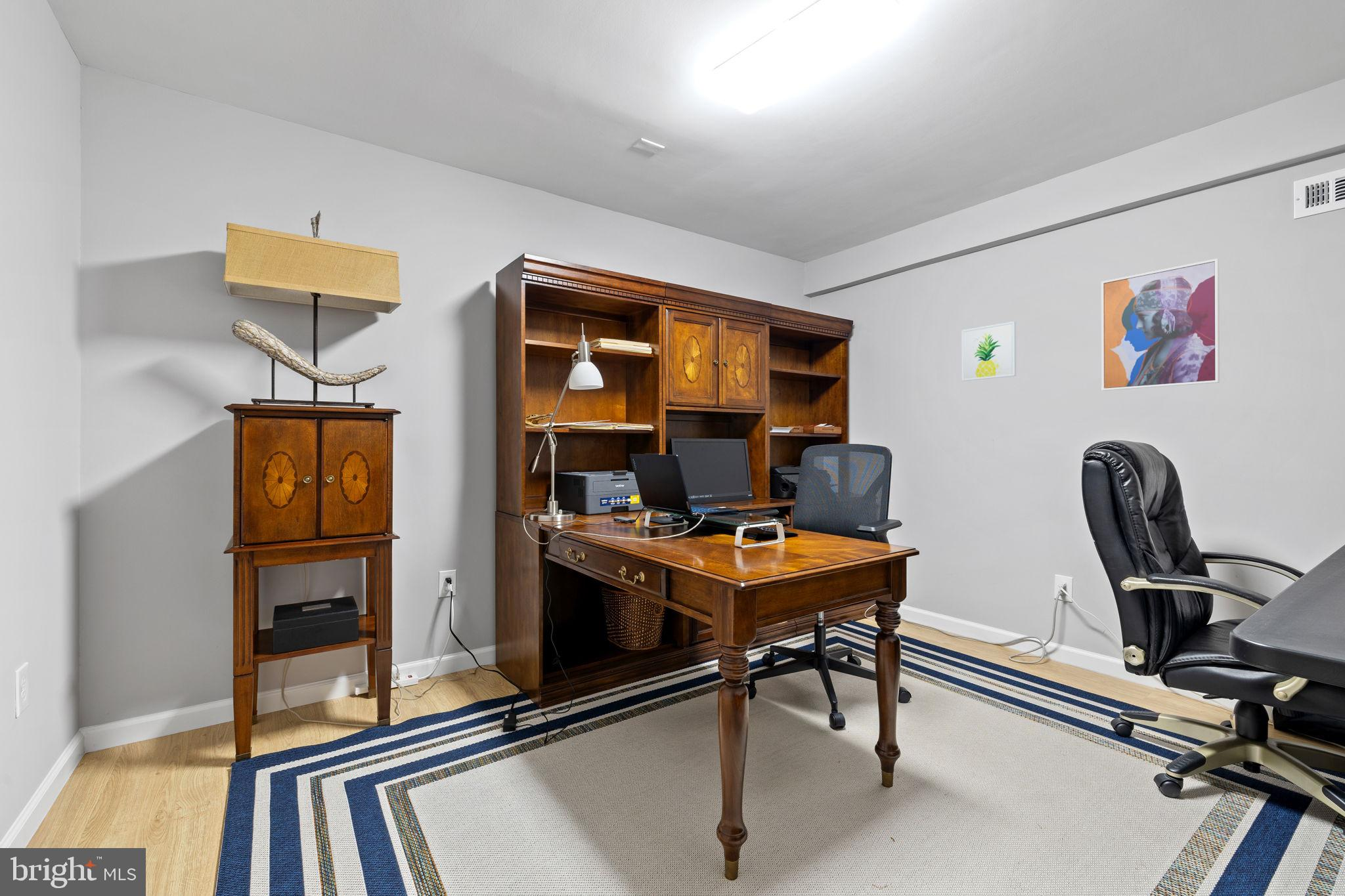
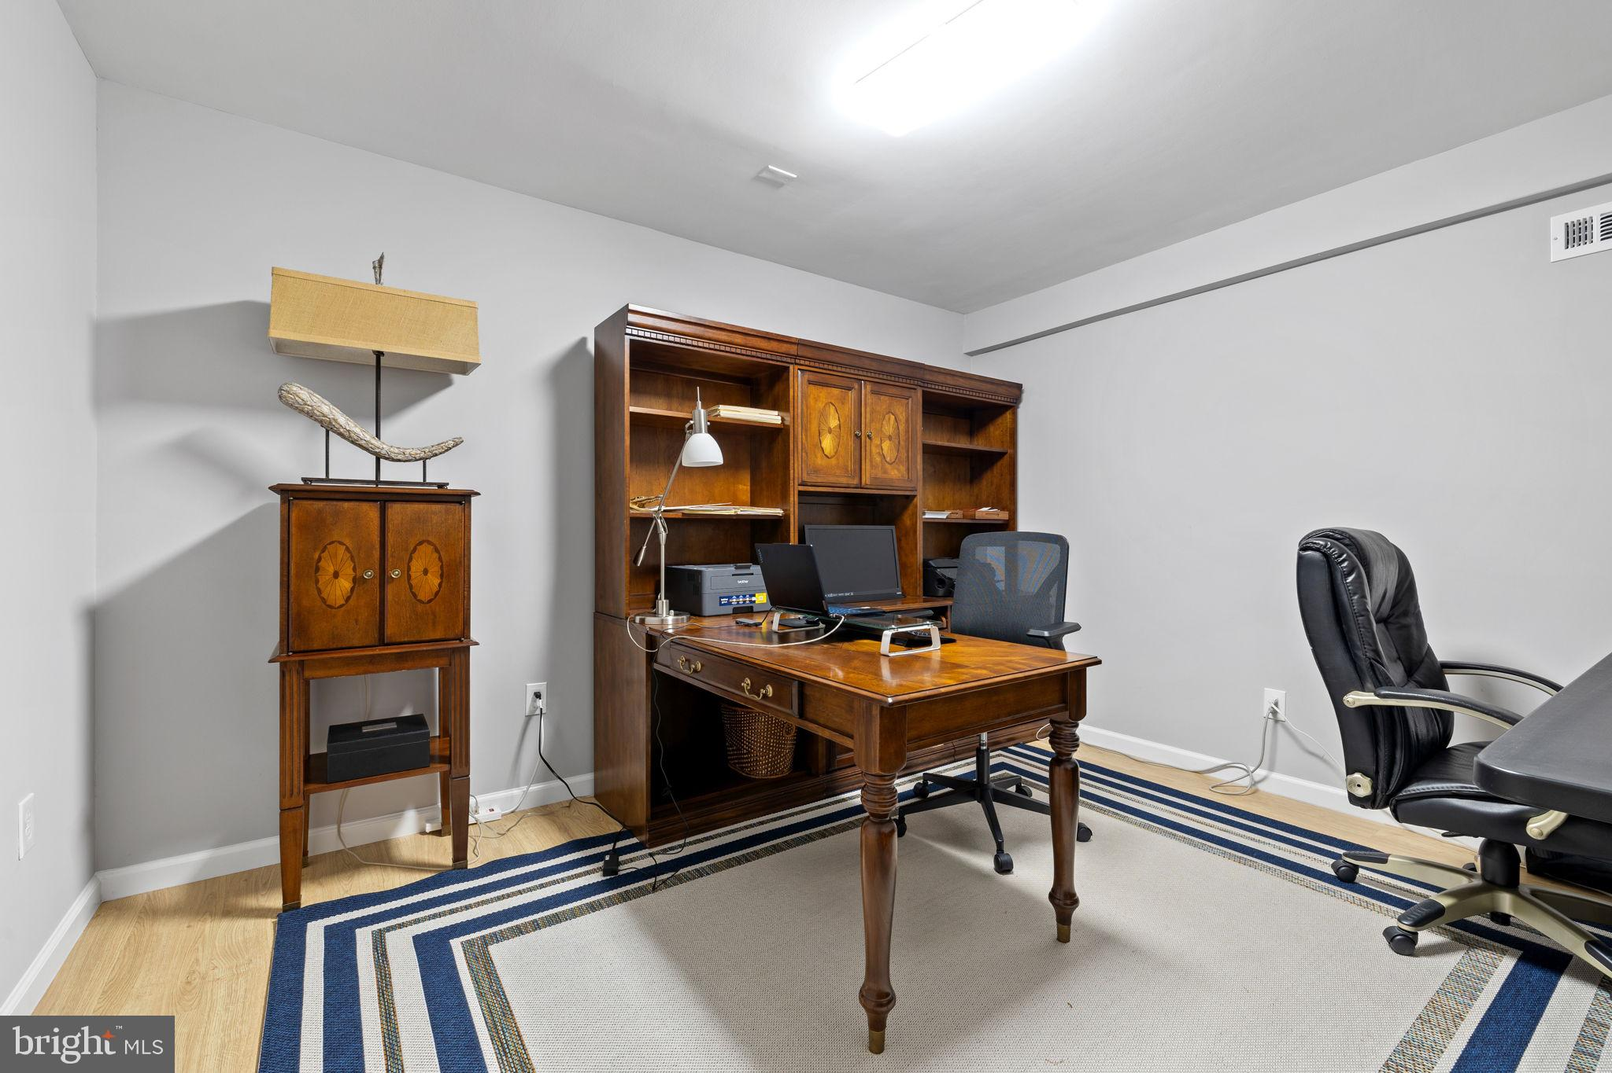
- wall art [961,321,1017,381]
- wall art [1101,258,1220,391]
